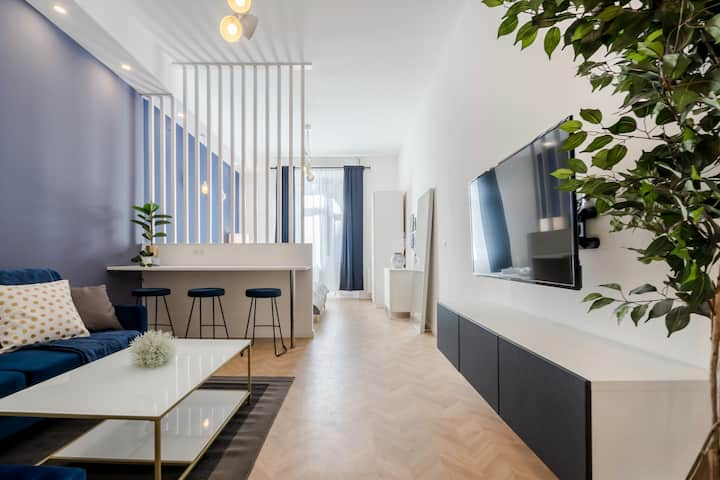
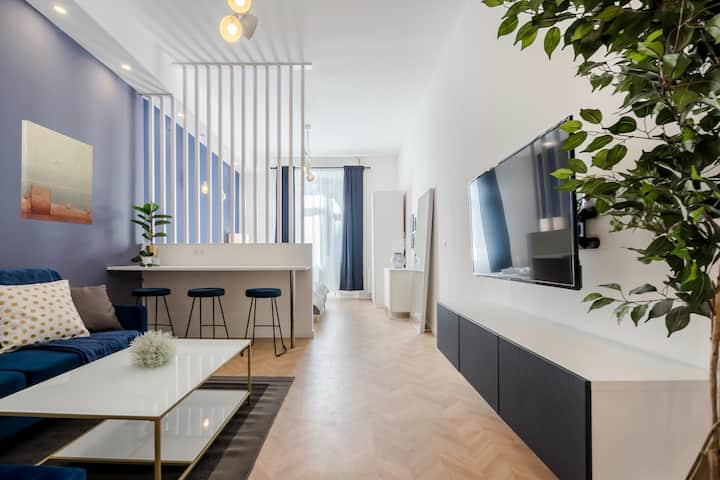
+ wall art [20,119,94,226]
